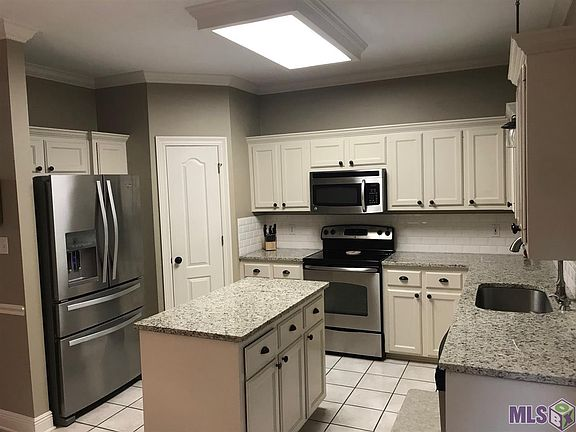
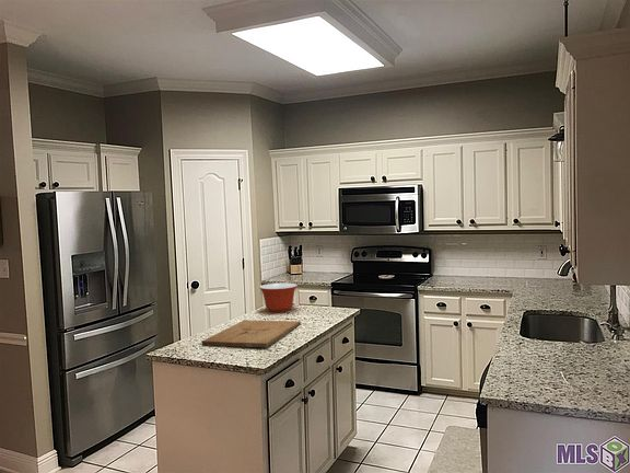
+ cutting board [200,319,302,348]
+ mixing bowl [258,282,299,313]
